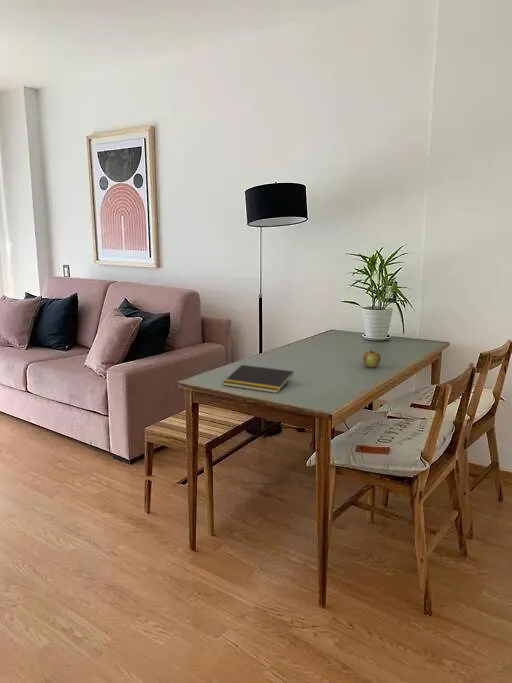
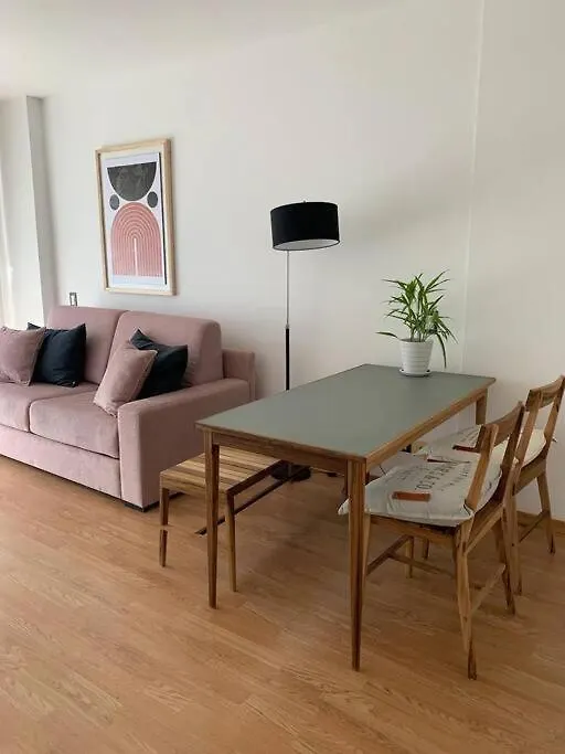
- notepad [222,364,295,394]
- apple [362,349,382,369]
